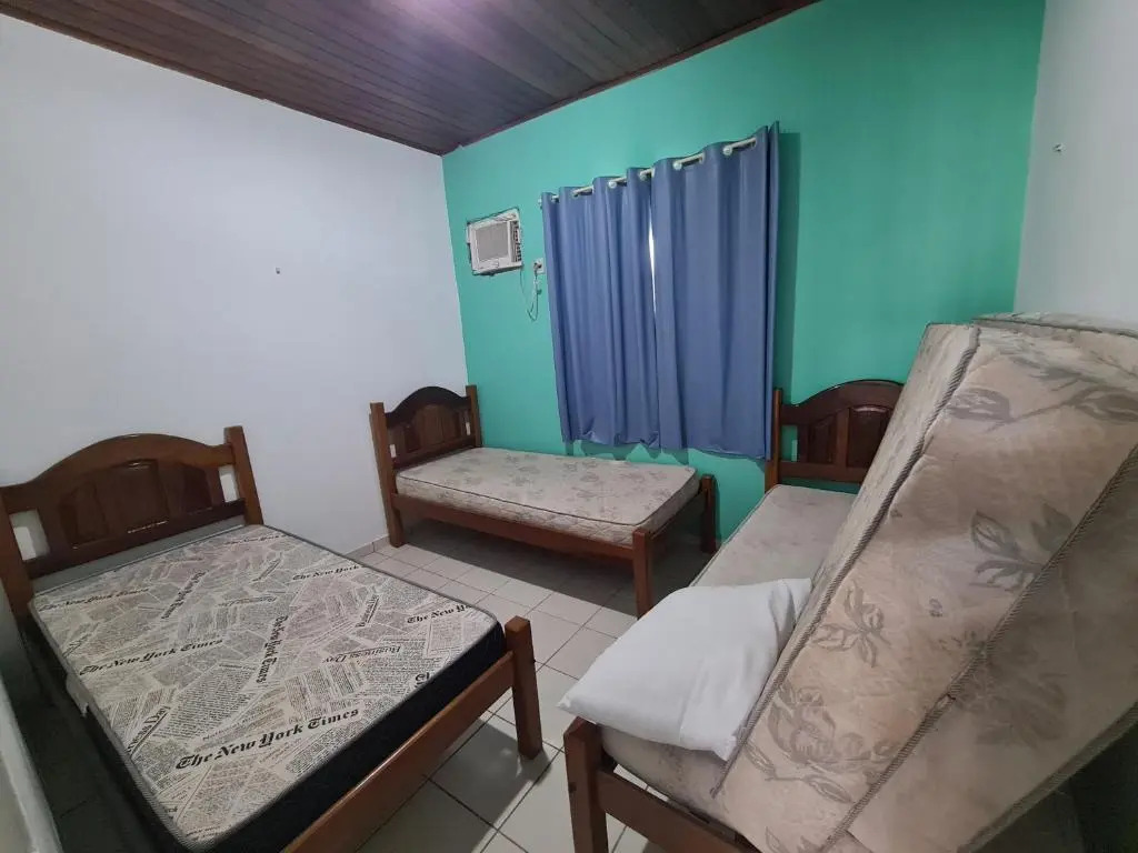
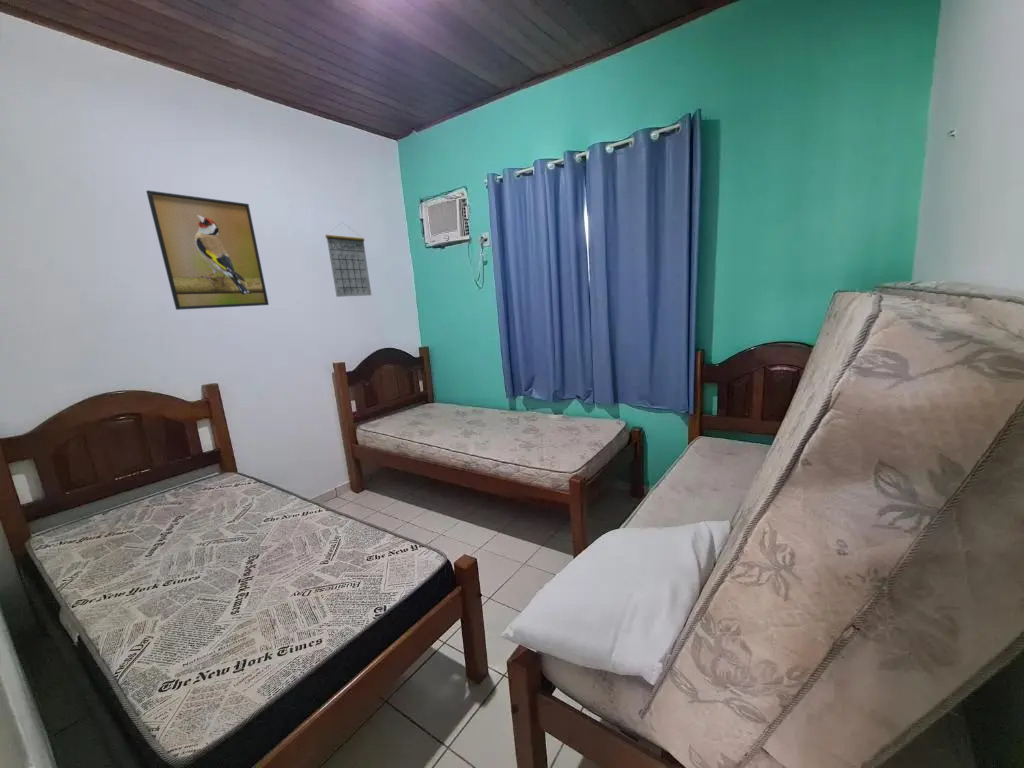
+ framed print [145,189,270,311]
+ calendar [325,221,372,298]
